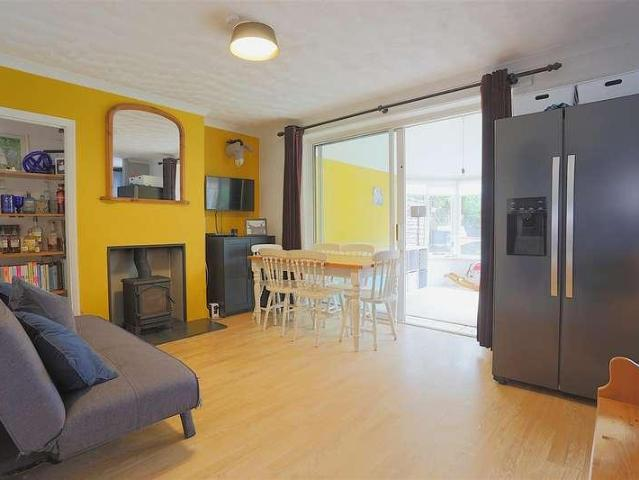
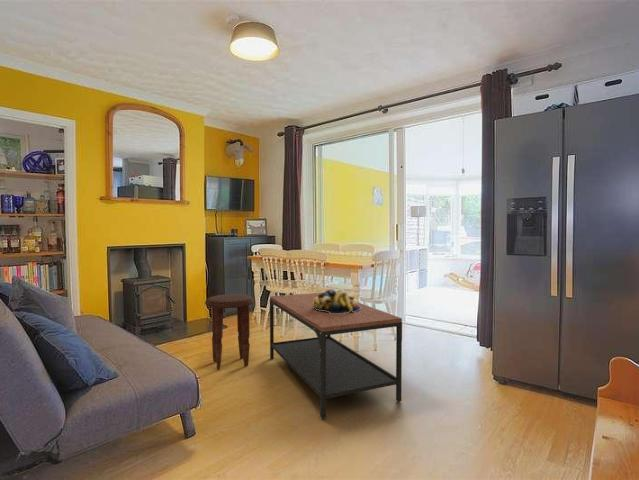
+ coffee table [269,292,403,420]
+ fruit bowl [313,288,361,314]
+ side table [204,293,255,371]
